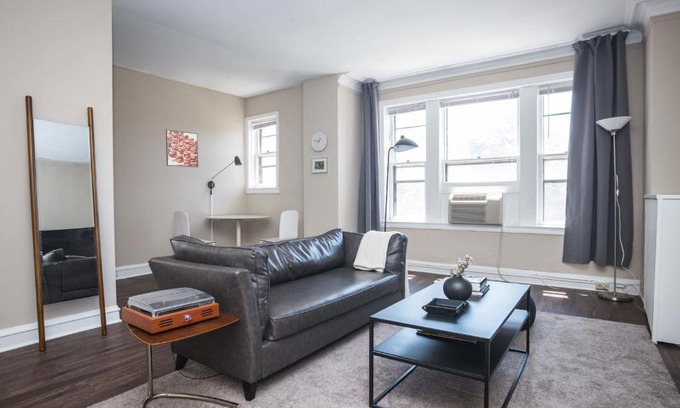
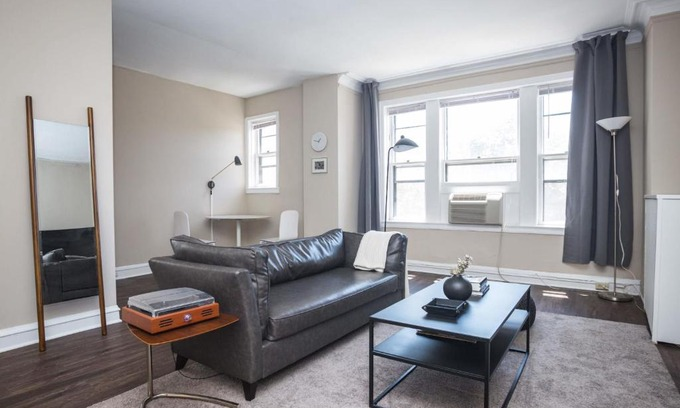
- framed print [165,128,199,168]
